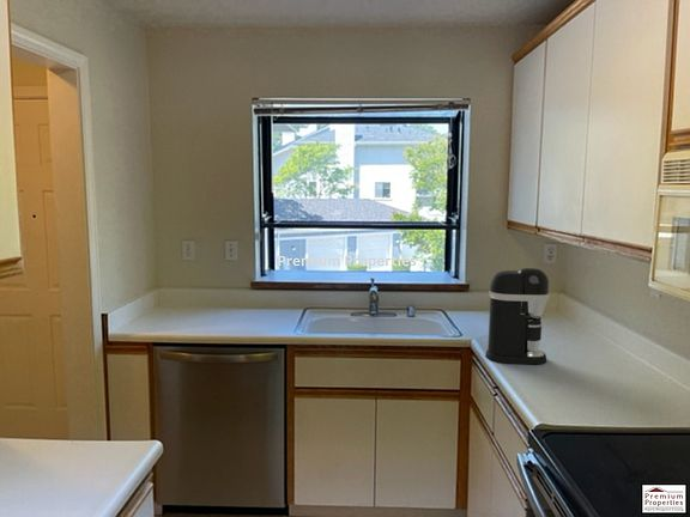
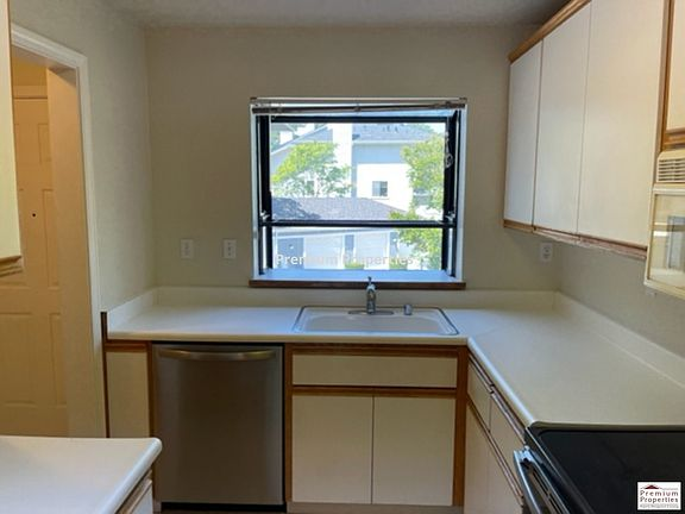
- coffee maker [484,266,551,365]
